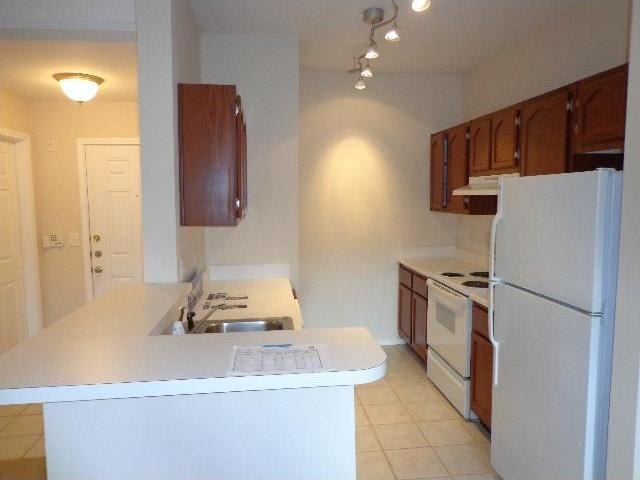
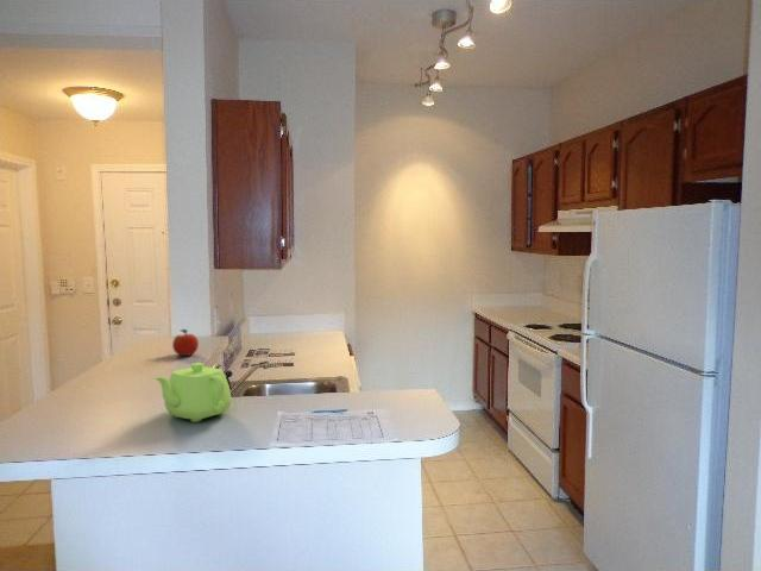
+ fruit [171,328,200,357]
+ teapot [152,362,232,423]
